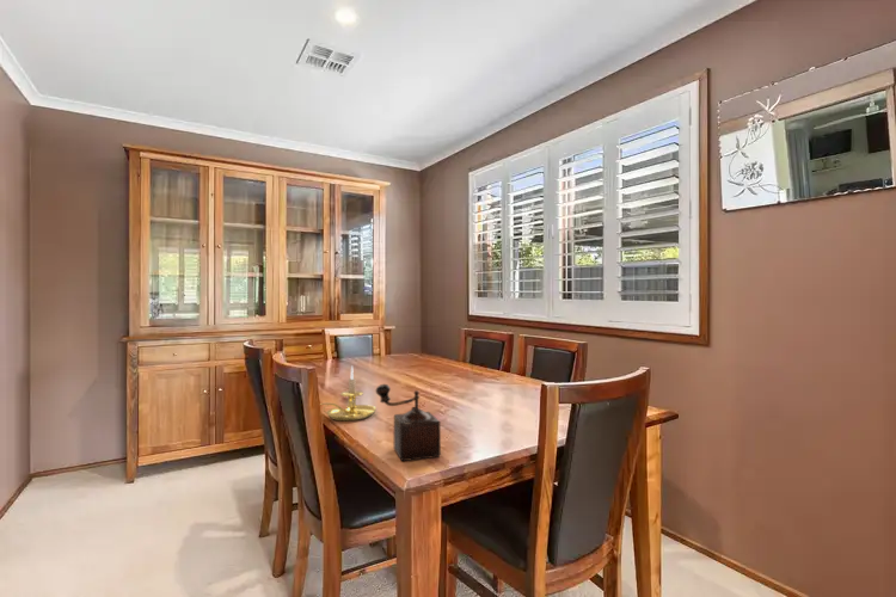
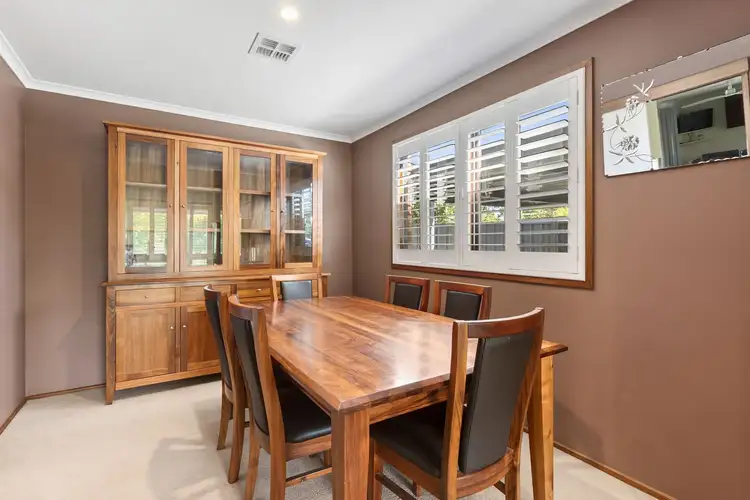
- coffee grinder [374,383,442,462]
- candle holder [319,364,378,421]
